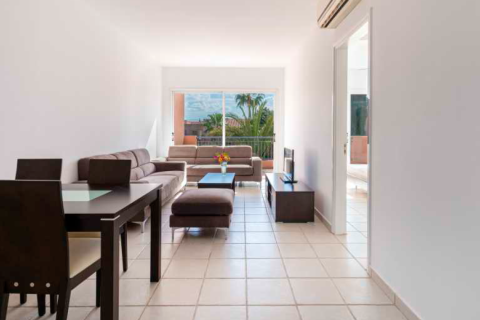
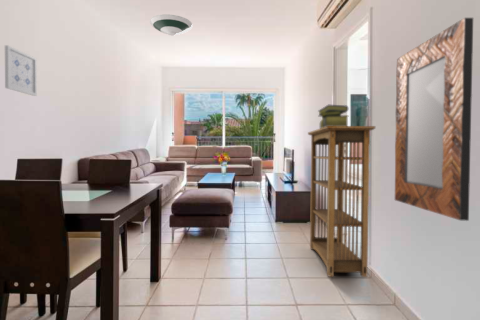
+ stack of books [317,104,350,129]
+ home mirror [394,17,474,222]
+ bookshelf [307,125,376,278]
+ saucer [149,14,194,37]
+ wall art [4,44,38,97]
